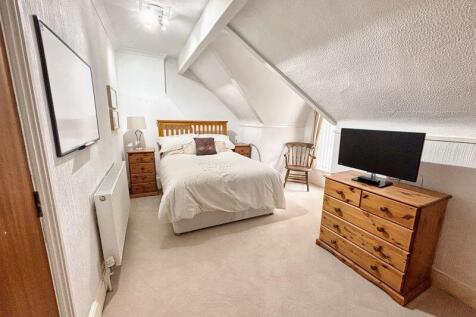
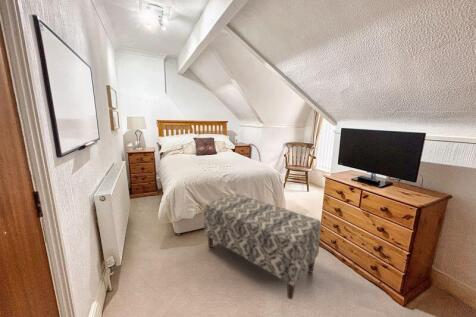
+ bench [203,193,322,300]
